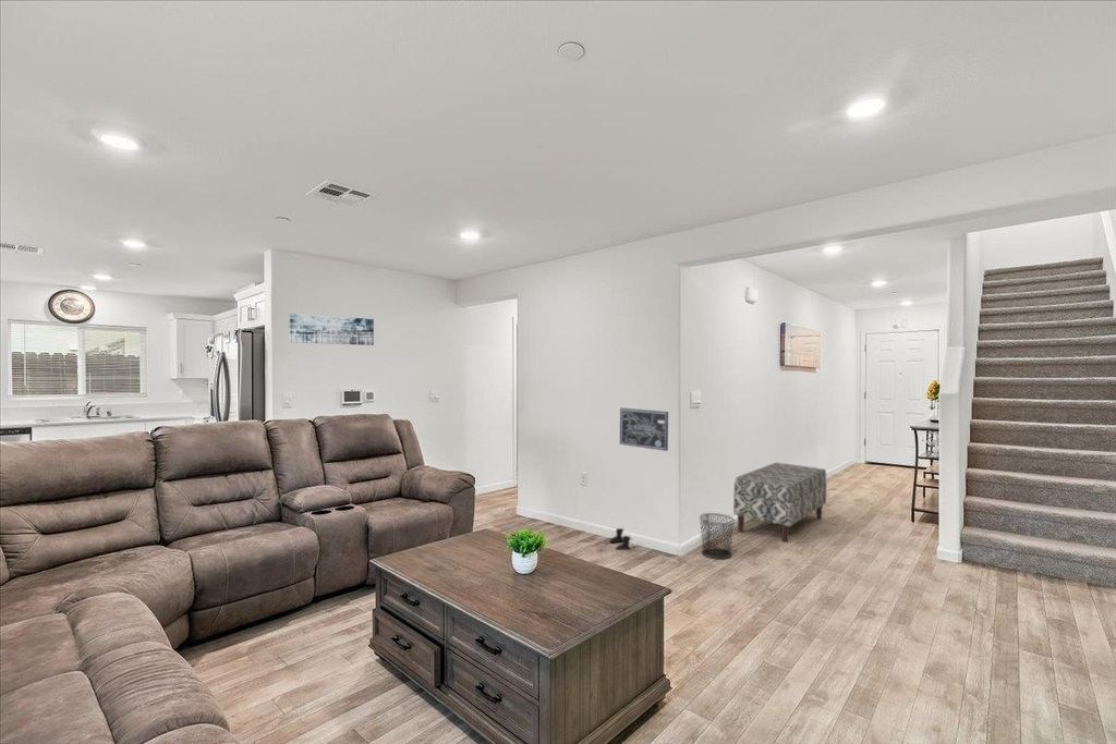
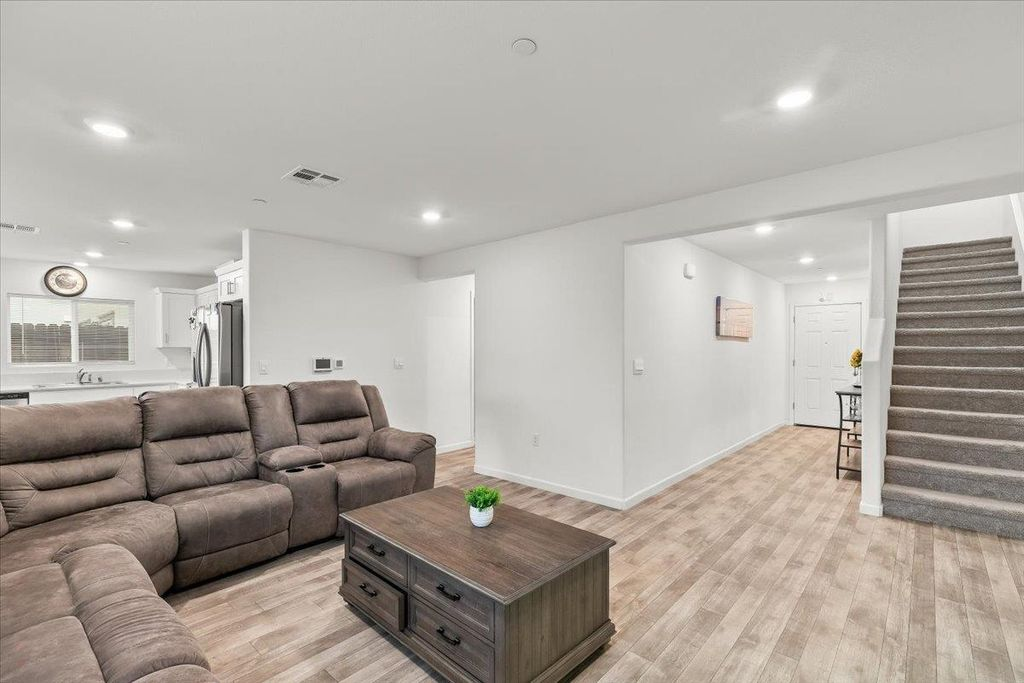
- wall art [619,407,669,452]
- bench [732,462,828,544]
- wall art [288,313,375,346]
- waste bin [699,512,736,561]
- boots [609,527,632,551]
